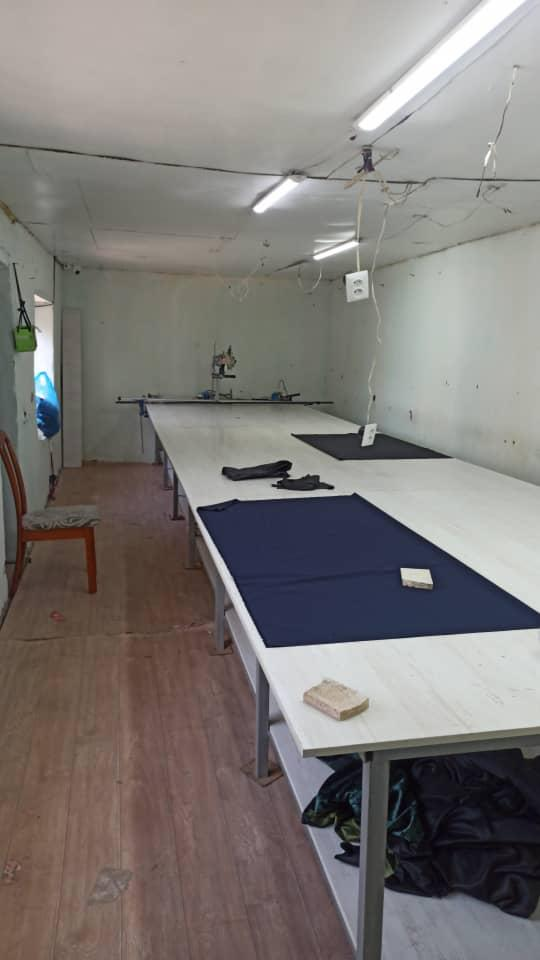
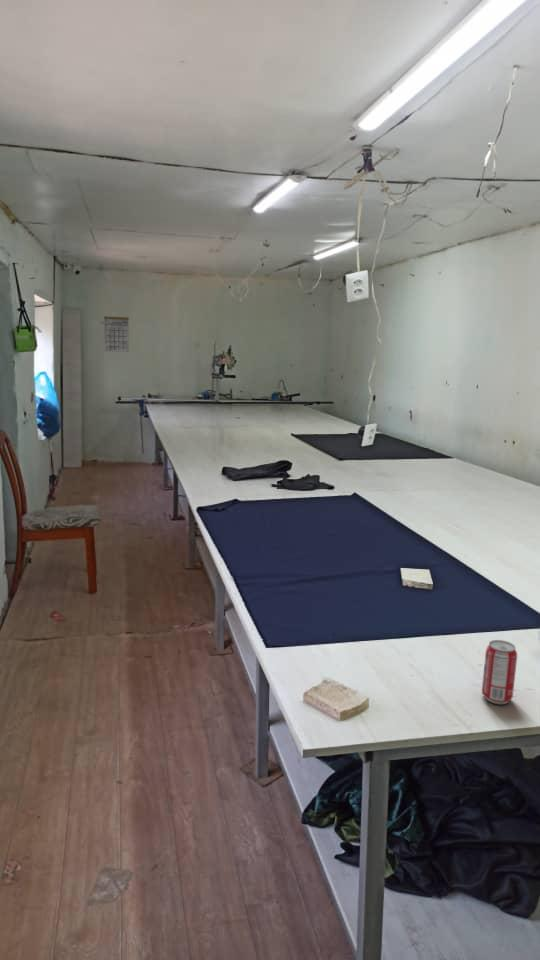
+ beverage can [481,639,518,705]
+ calendar [103,309,130,353]
